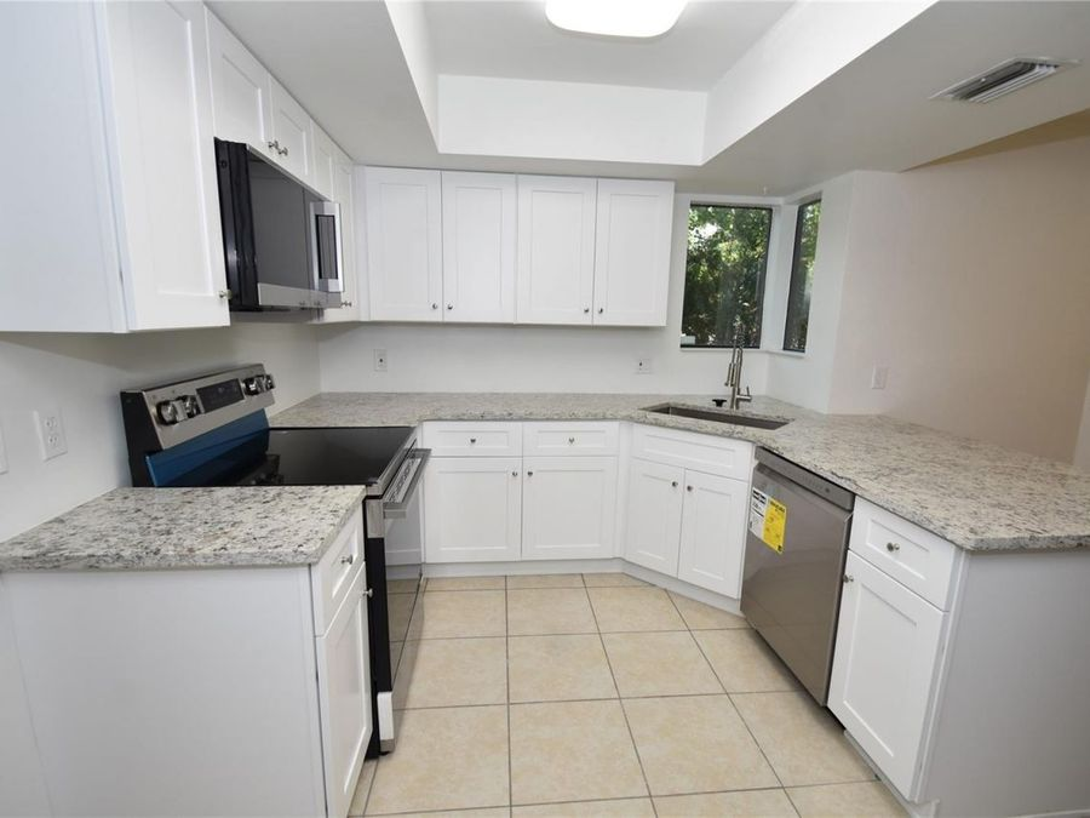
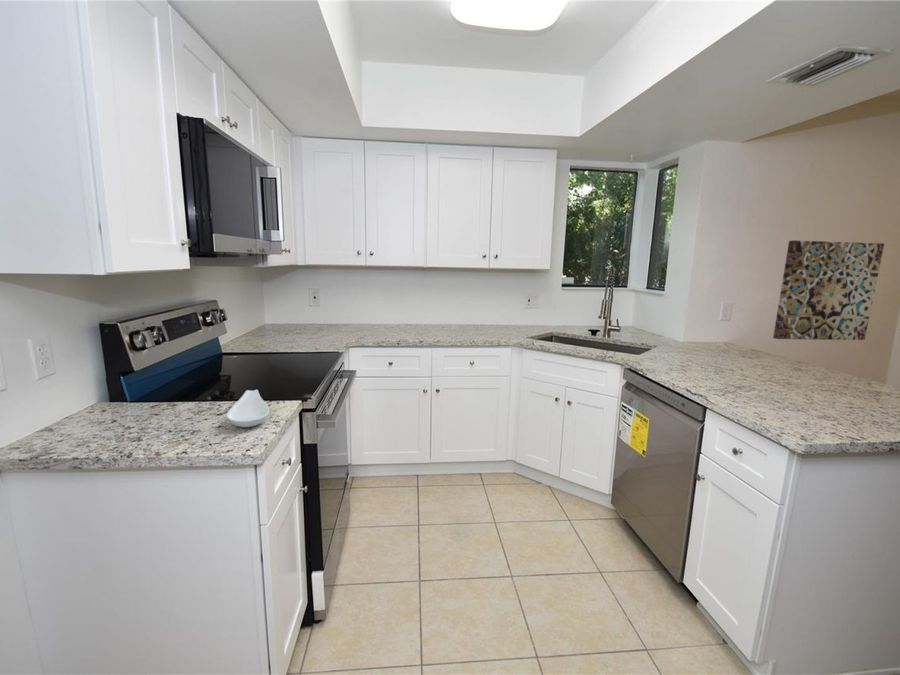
+ spoon rest [225,389,270,428]
+ wall art [772,239,885,341]
